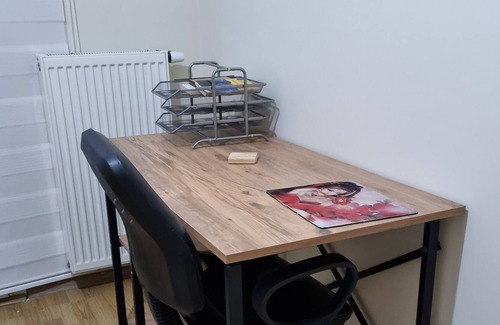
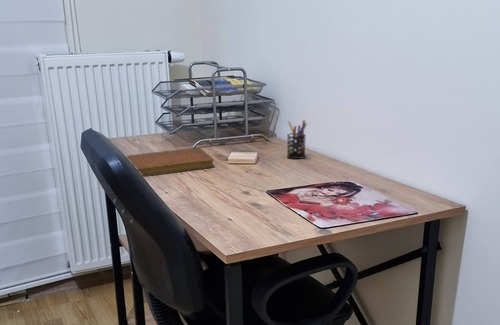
+ pen holder [286,119,308,160]
+ notebook [126,146,216,177]
